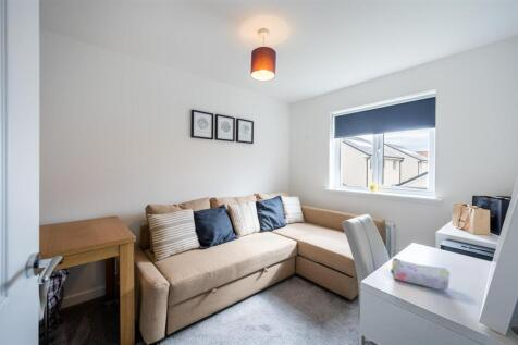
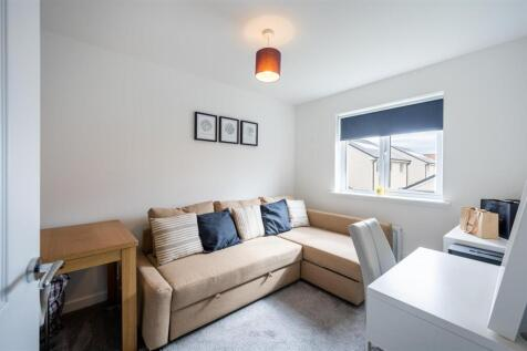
- pencil case [390,257,452,292]
